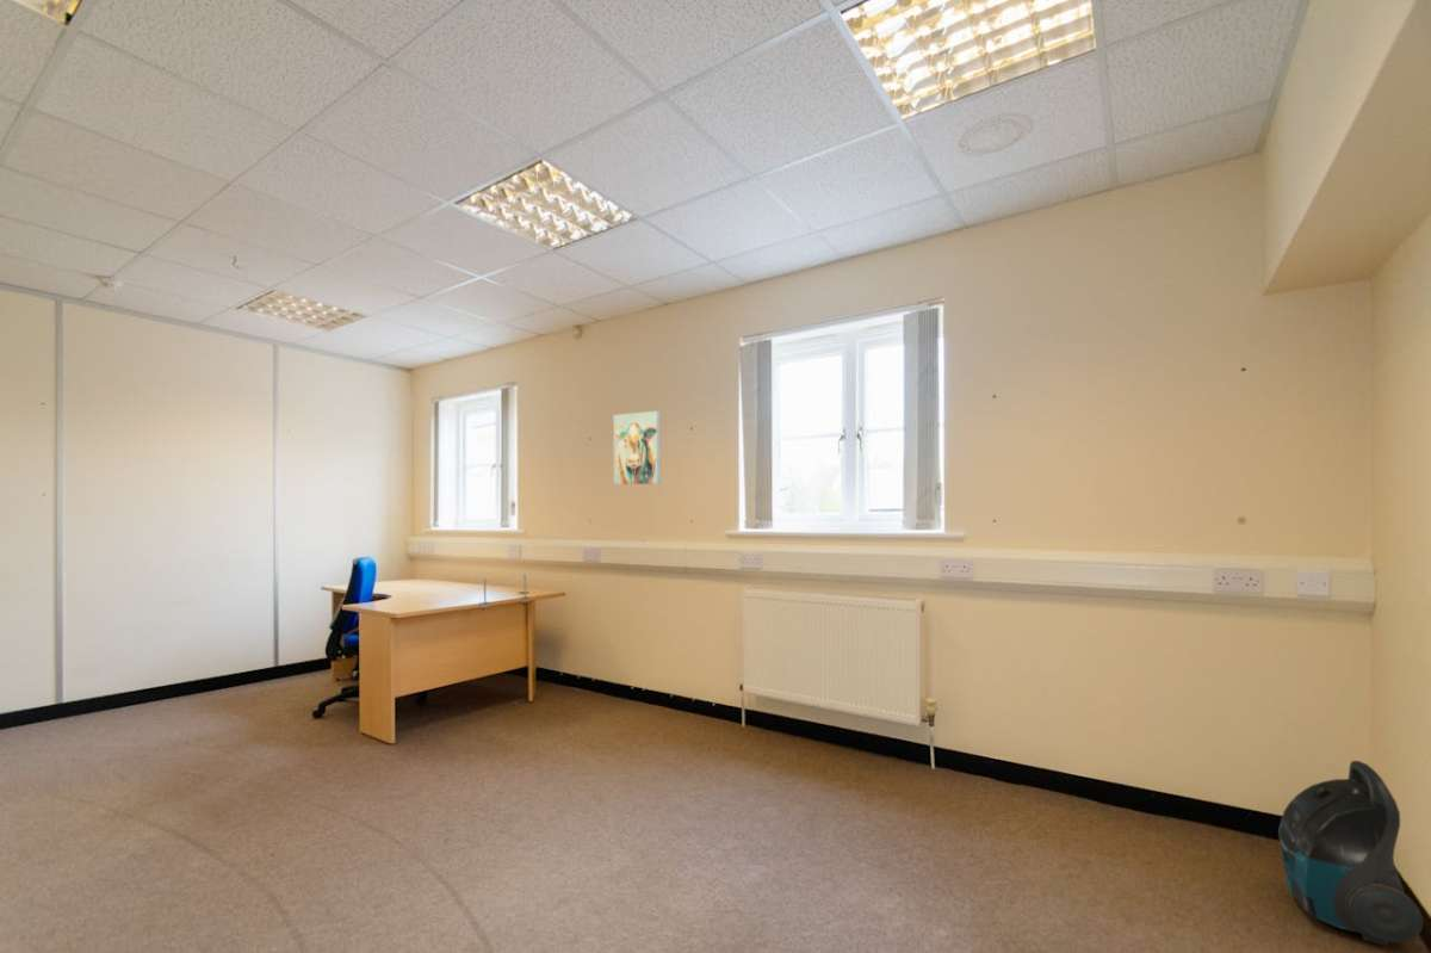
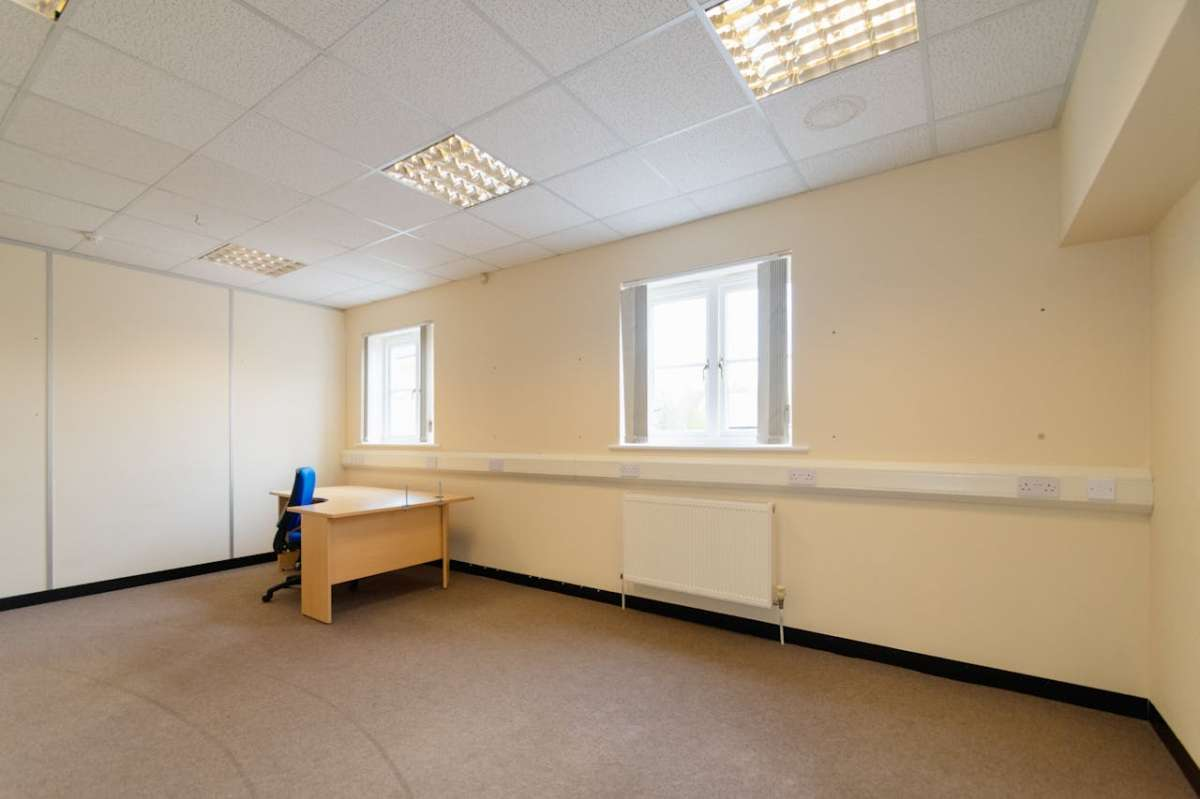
- wall art [613,410,662,485]
- vacuum cleaner [1277,760,1424,948]
